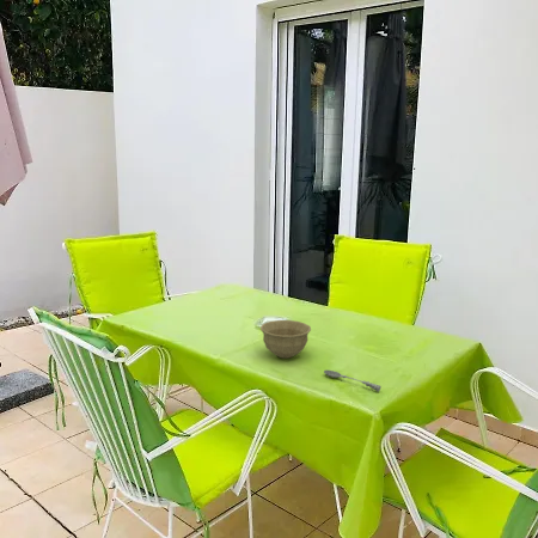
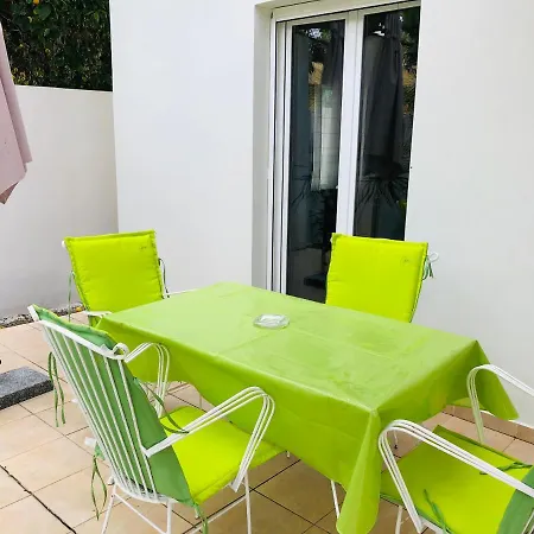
- bowl [259,319,312,360]
- soupspoon [323,369,383,392]
